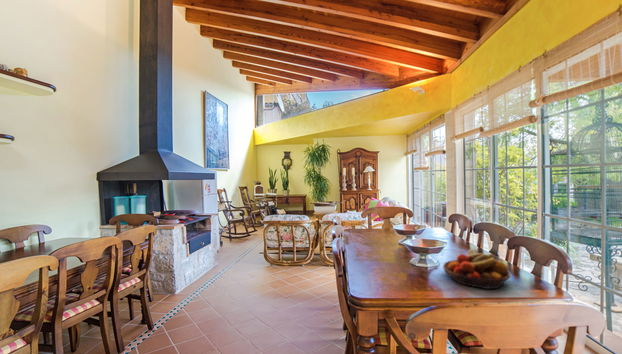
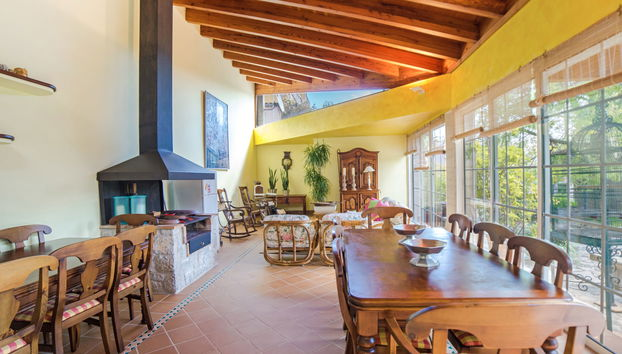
- fruit bowl [442,248,511,290]
